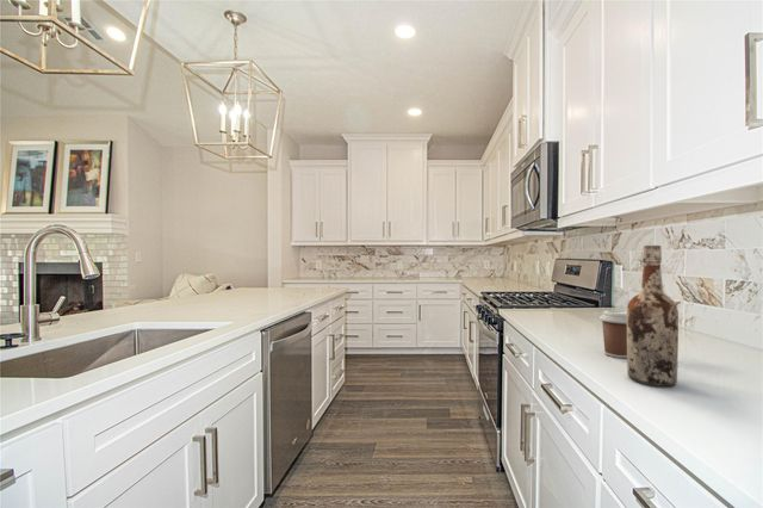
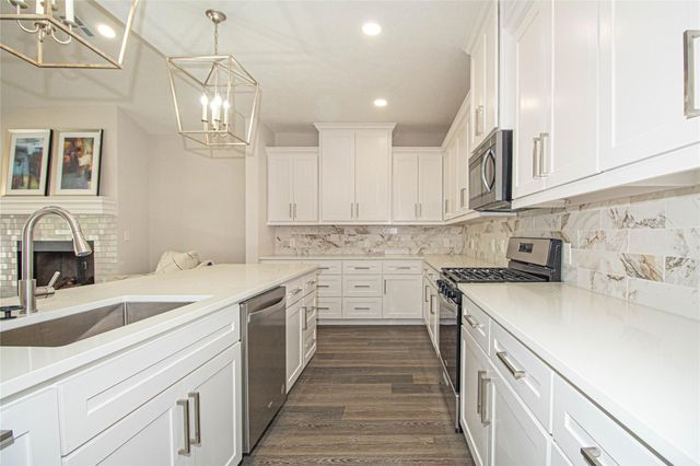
- wine bottle [626,244,680,388]
- coffee cup [598,309,627,359]
